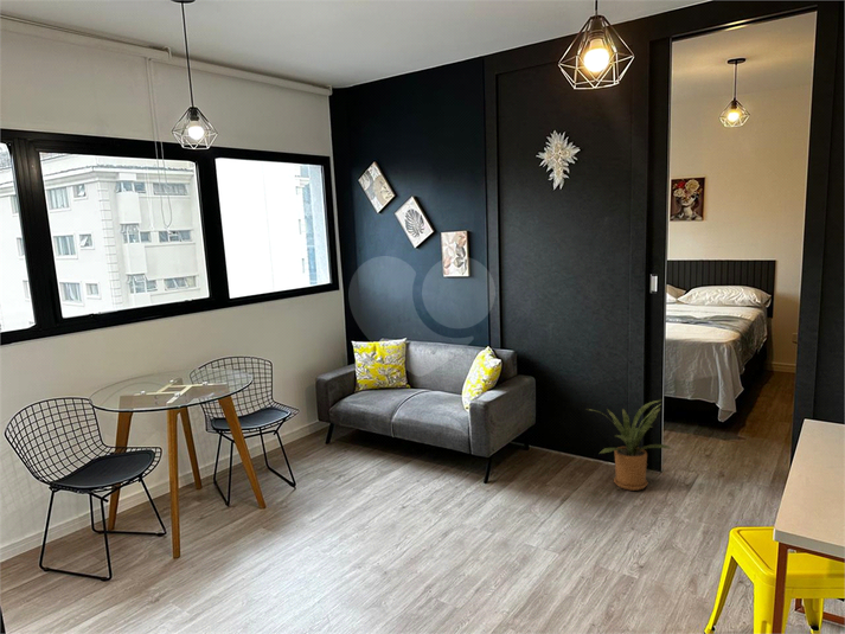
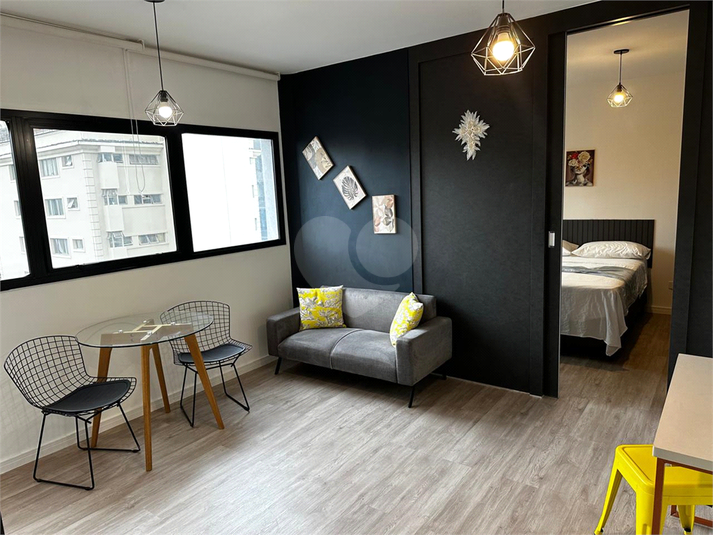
- house plant [584,398,673,492]
